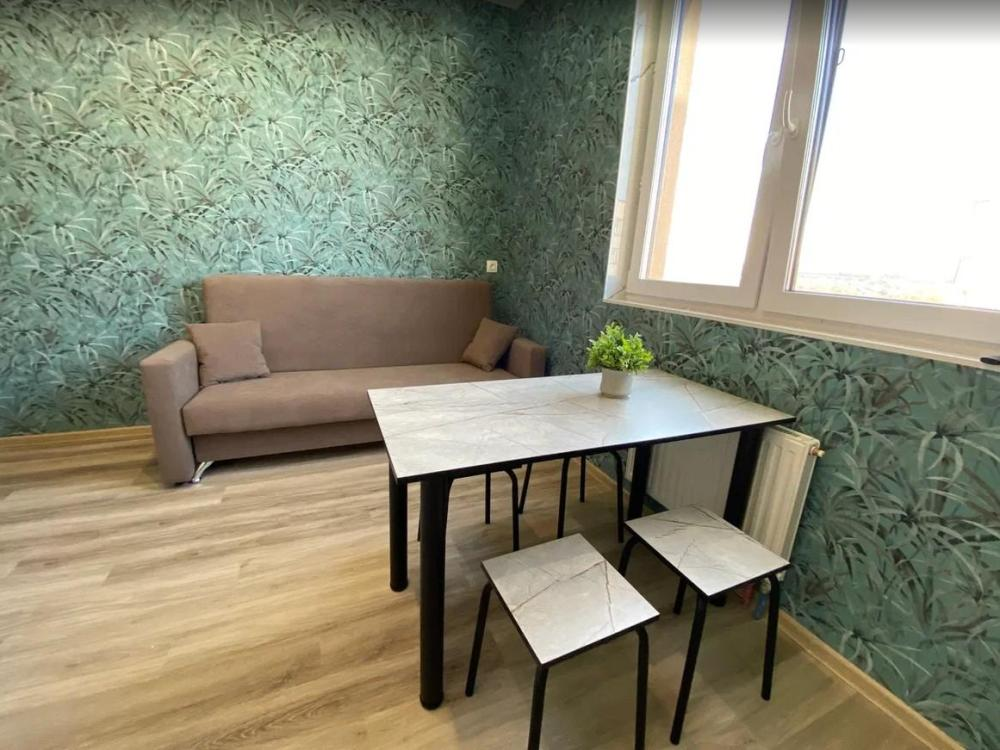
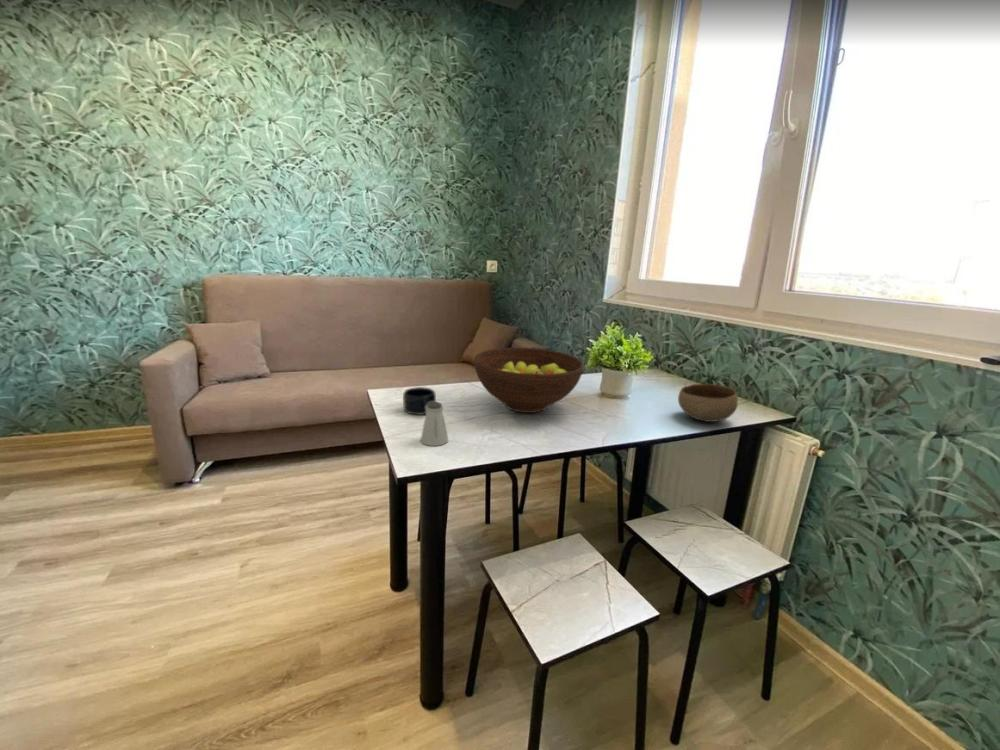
+ bowl [677,383,739,423]
+ fruit bowl [473,347,585,414]
+ saltshaker [420,401,449,447]
+ mug [402,386,437,416]
